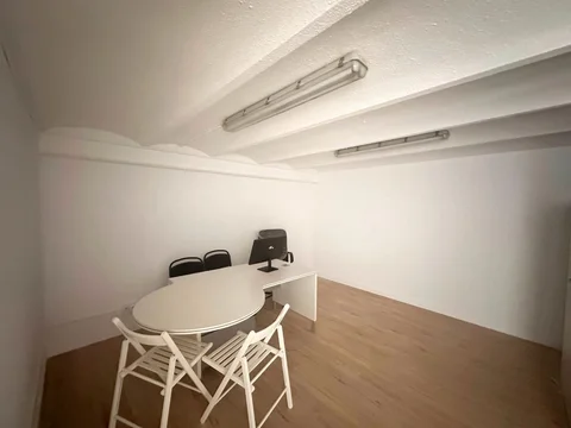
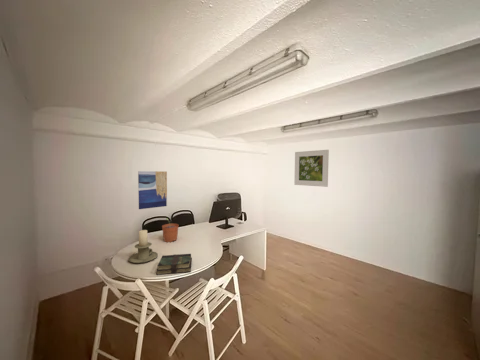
+ candle holder [128,229,159,264]
+ book [155,253,193,276]
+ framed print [293,149,330,188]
+ wall art [137,170,168,210]
+ plant pot [161,217,179,243]
